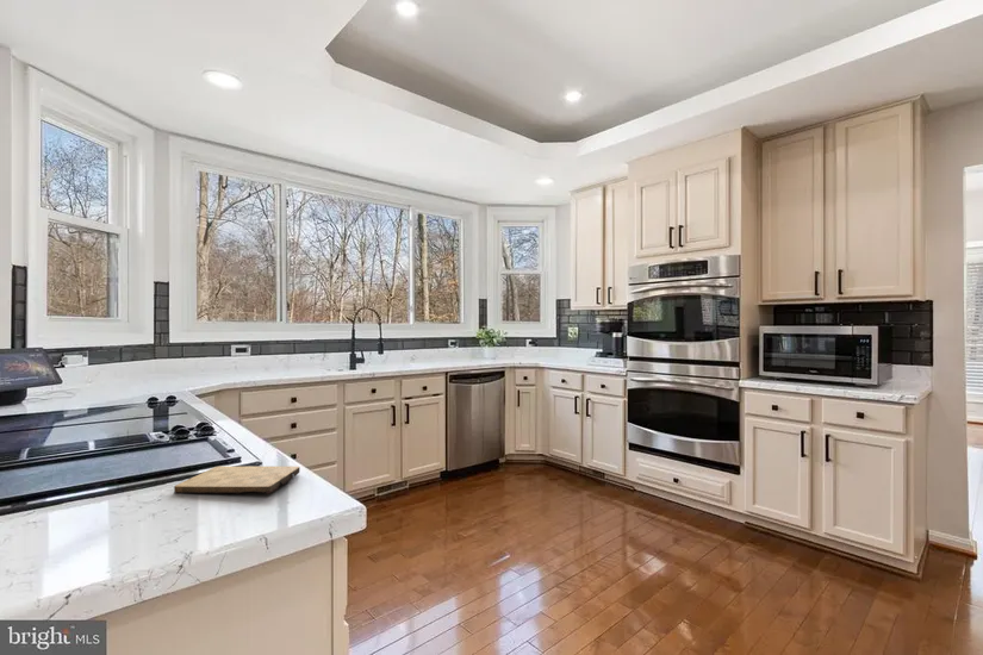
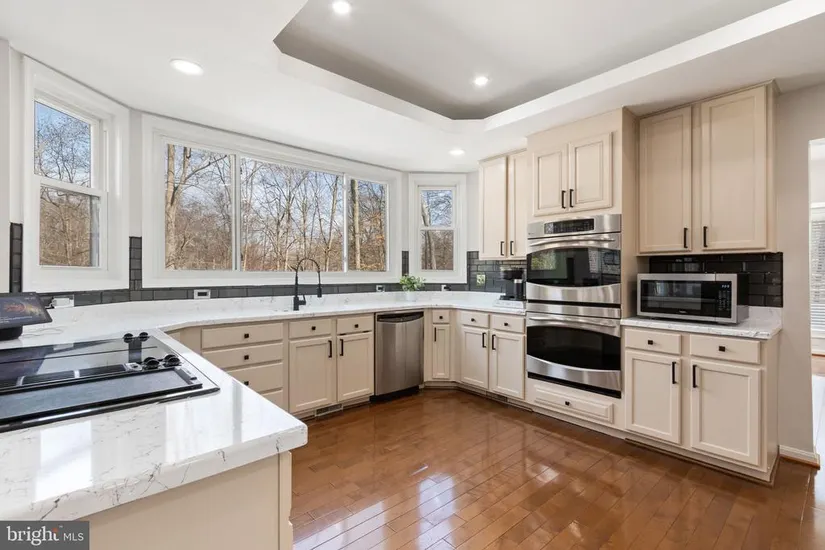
- cutting board [173,466,301,495]
